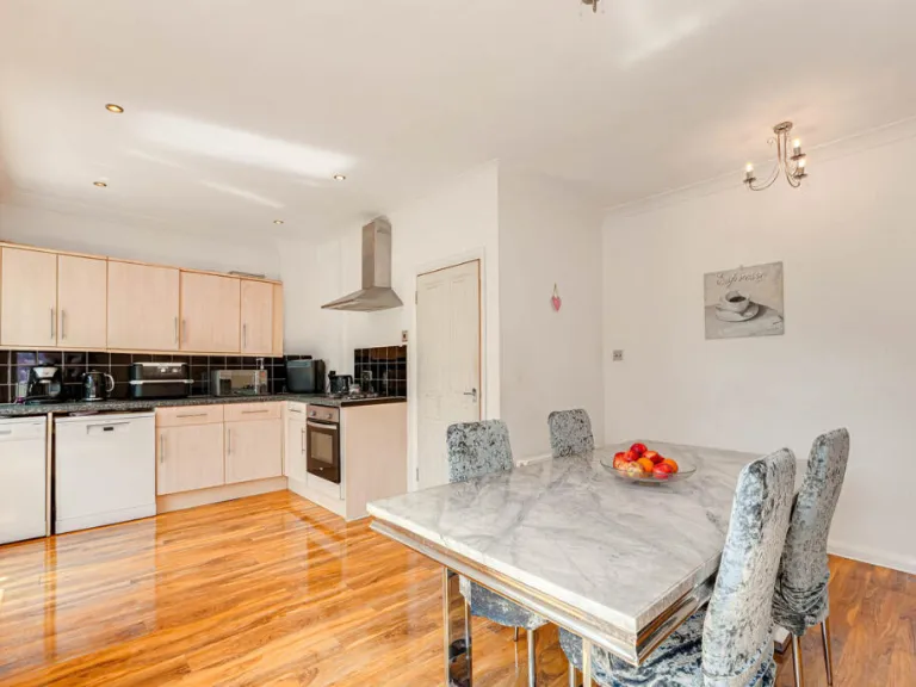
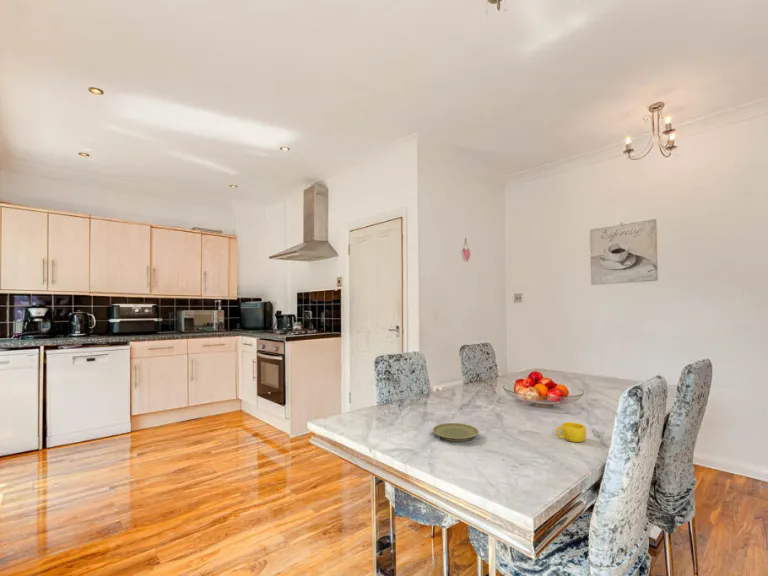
+ cup [555,421,587,443]
+ plate [432,422,480,442]
